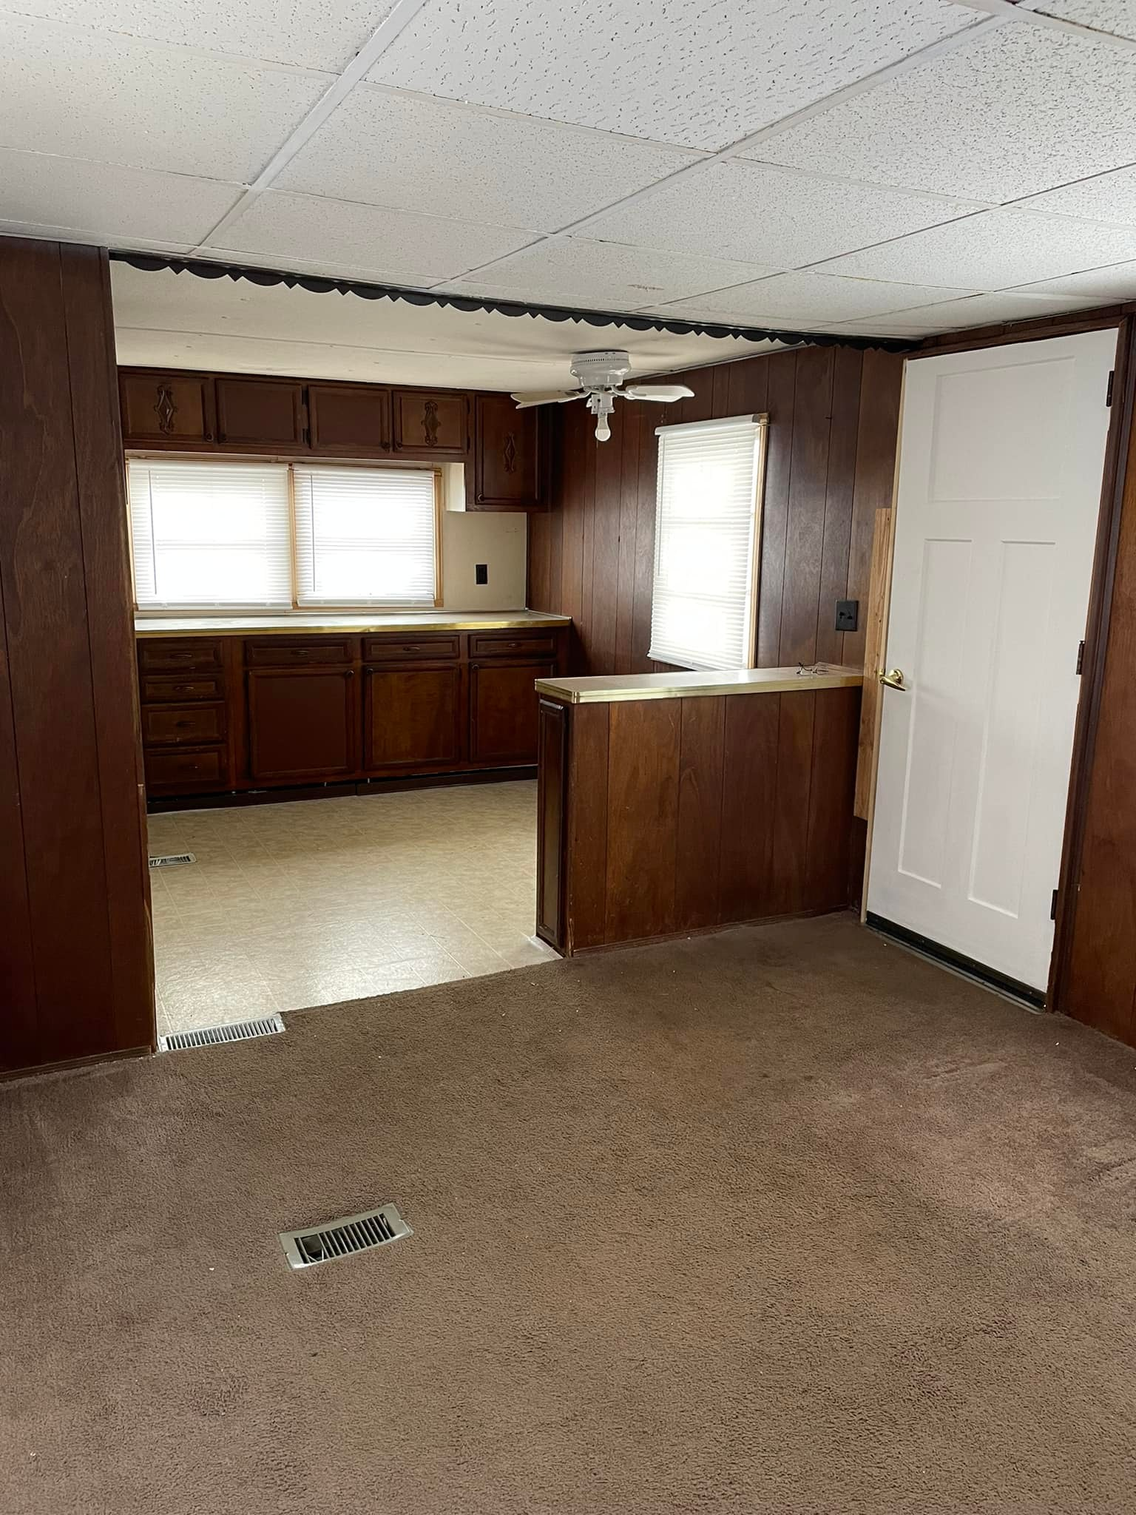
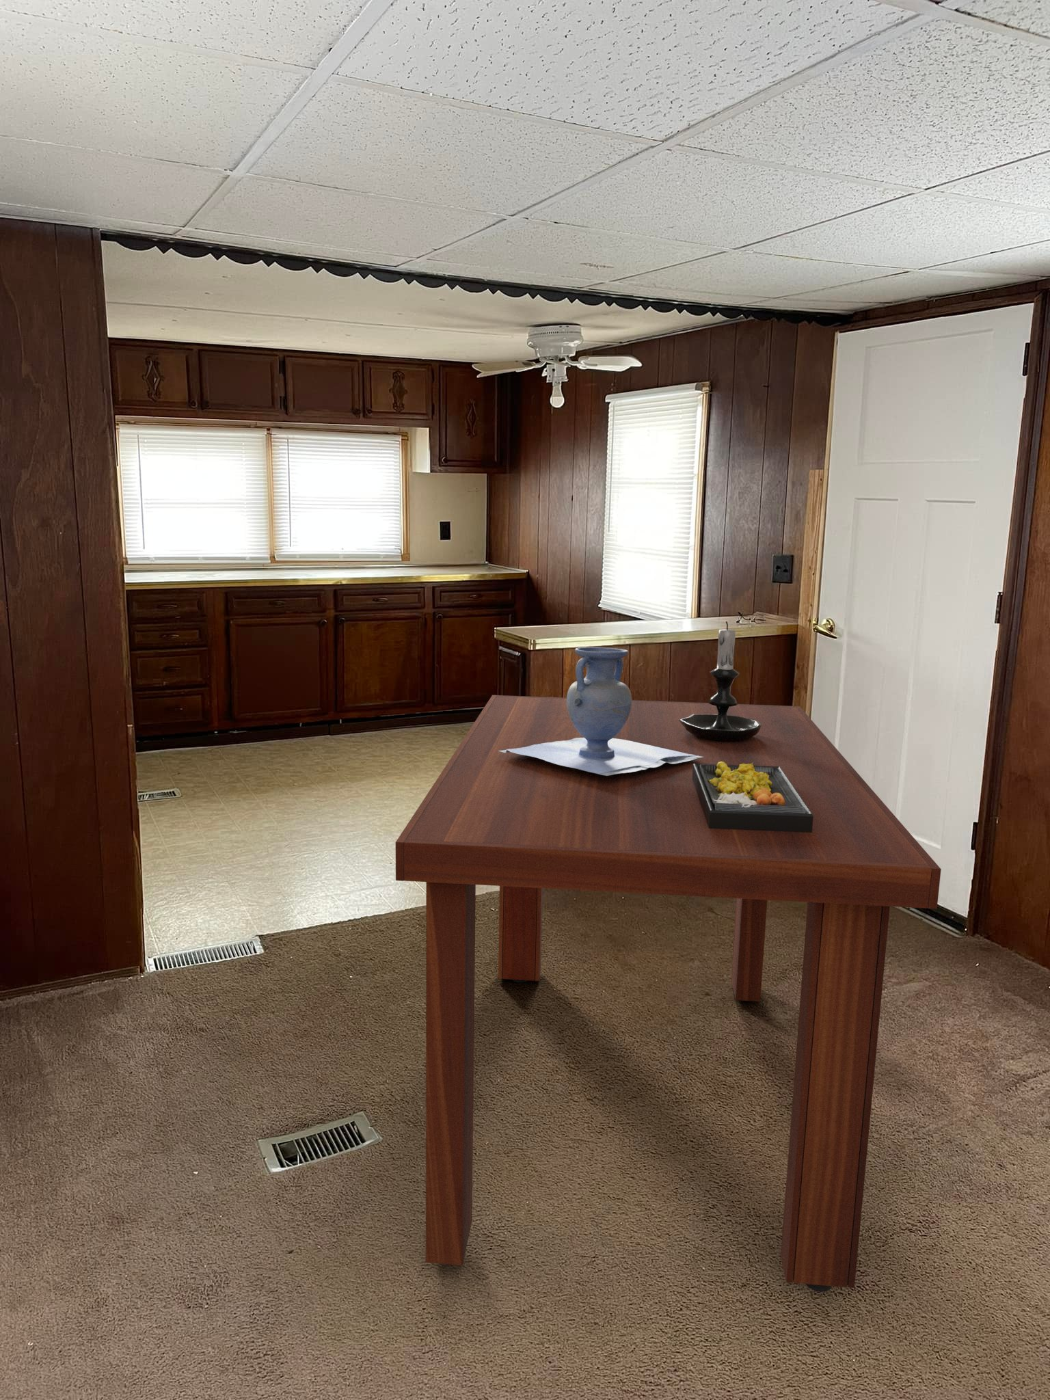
+ food plate [693,762,814,832]
+ dining table [395,694,942,1293]
+ candle holder [678,621,761,741]
+ vase [499,647,704,776]
